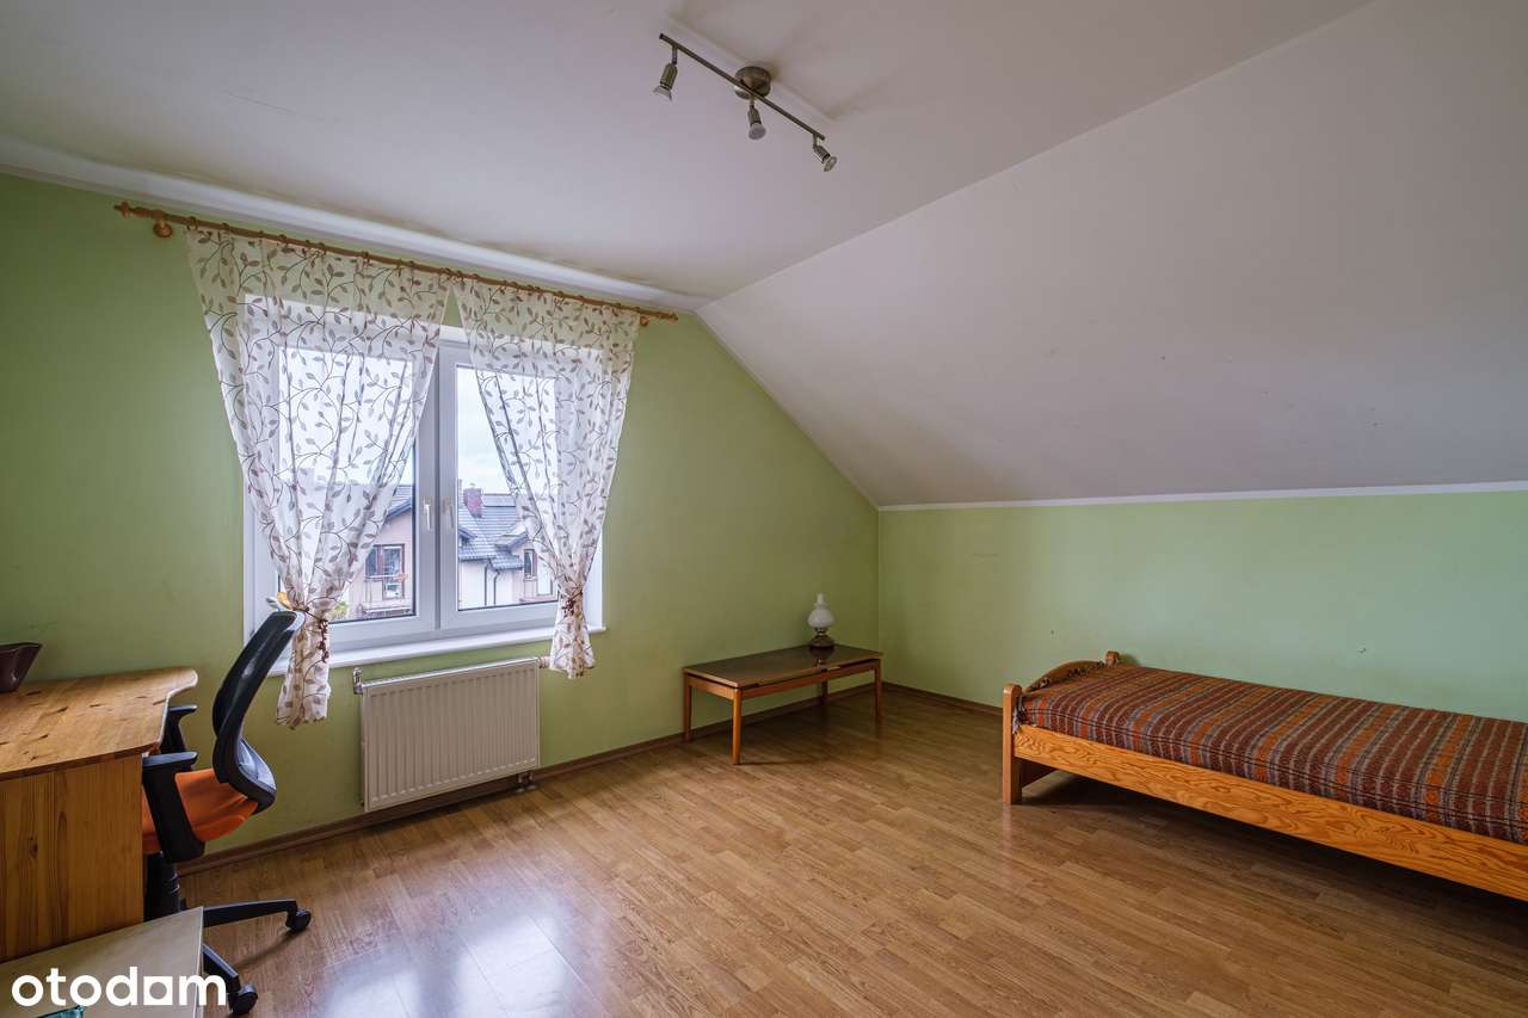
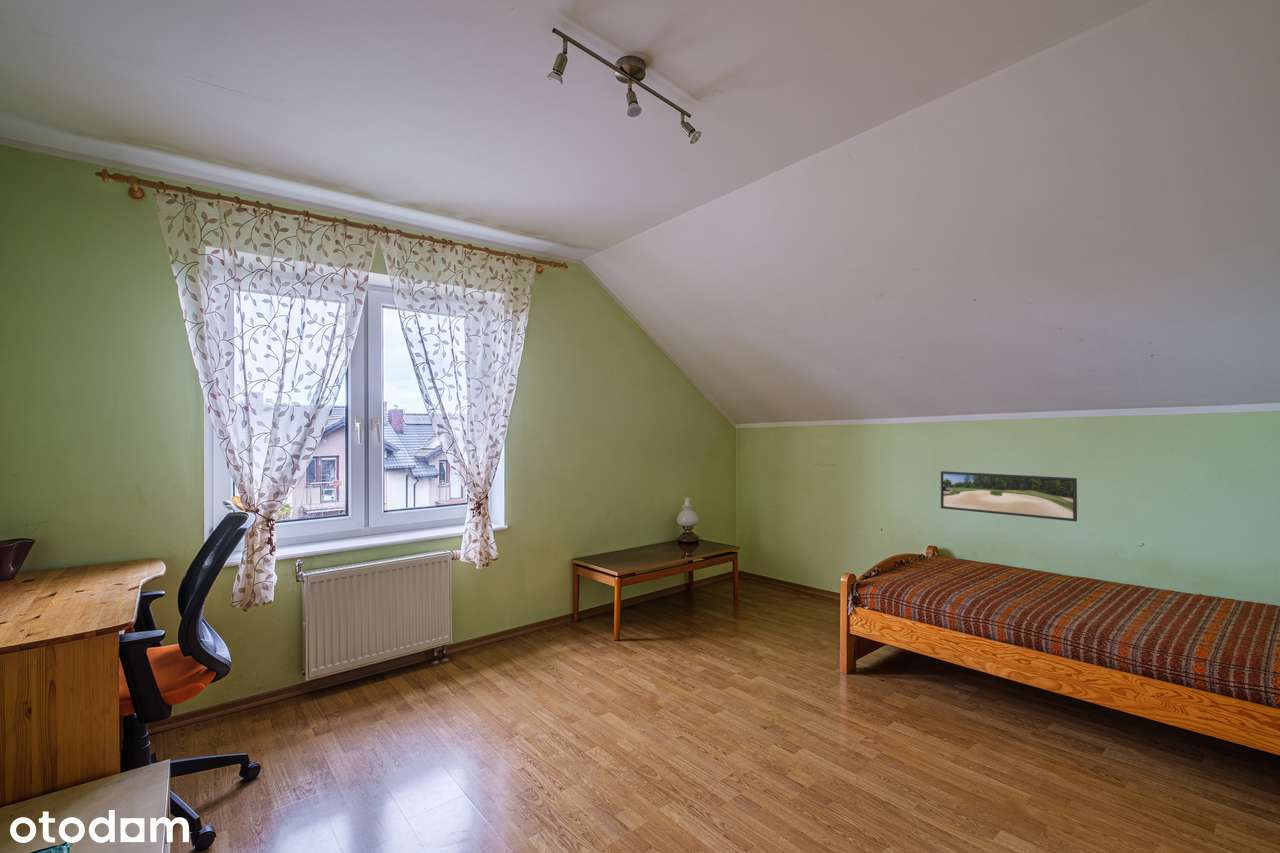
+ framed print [940,470,1078,522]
